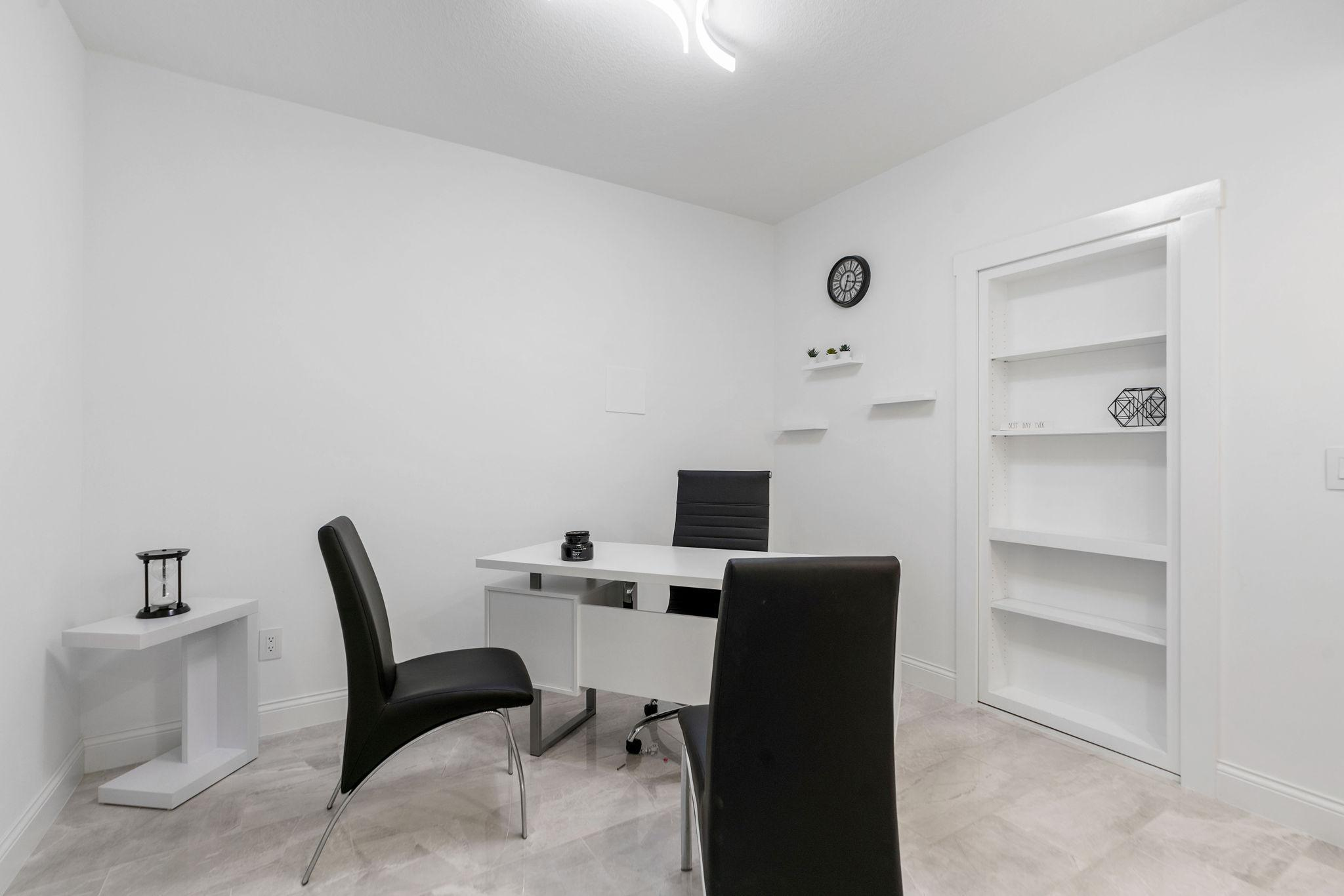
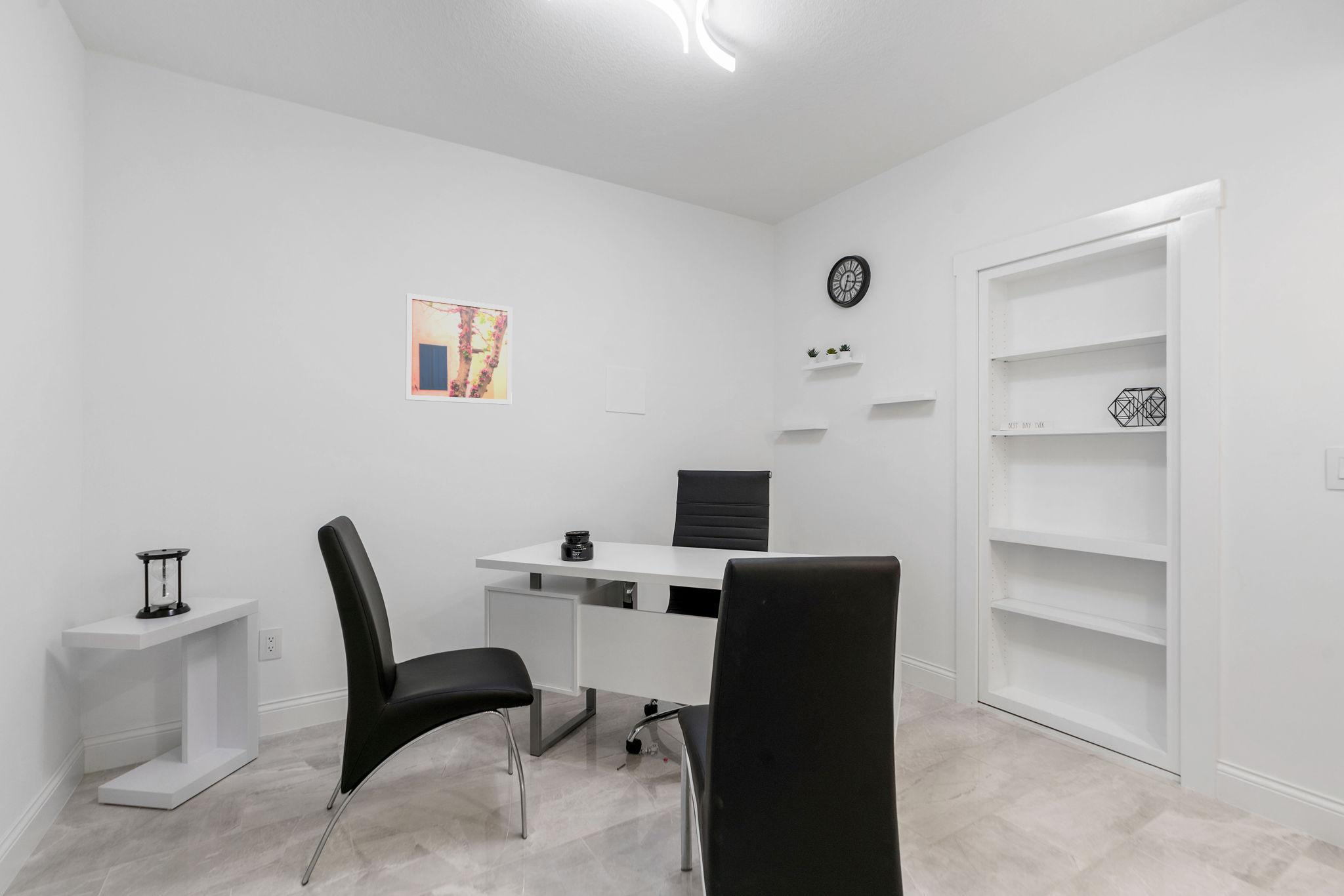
+ wall art [405,293,513,405]
